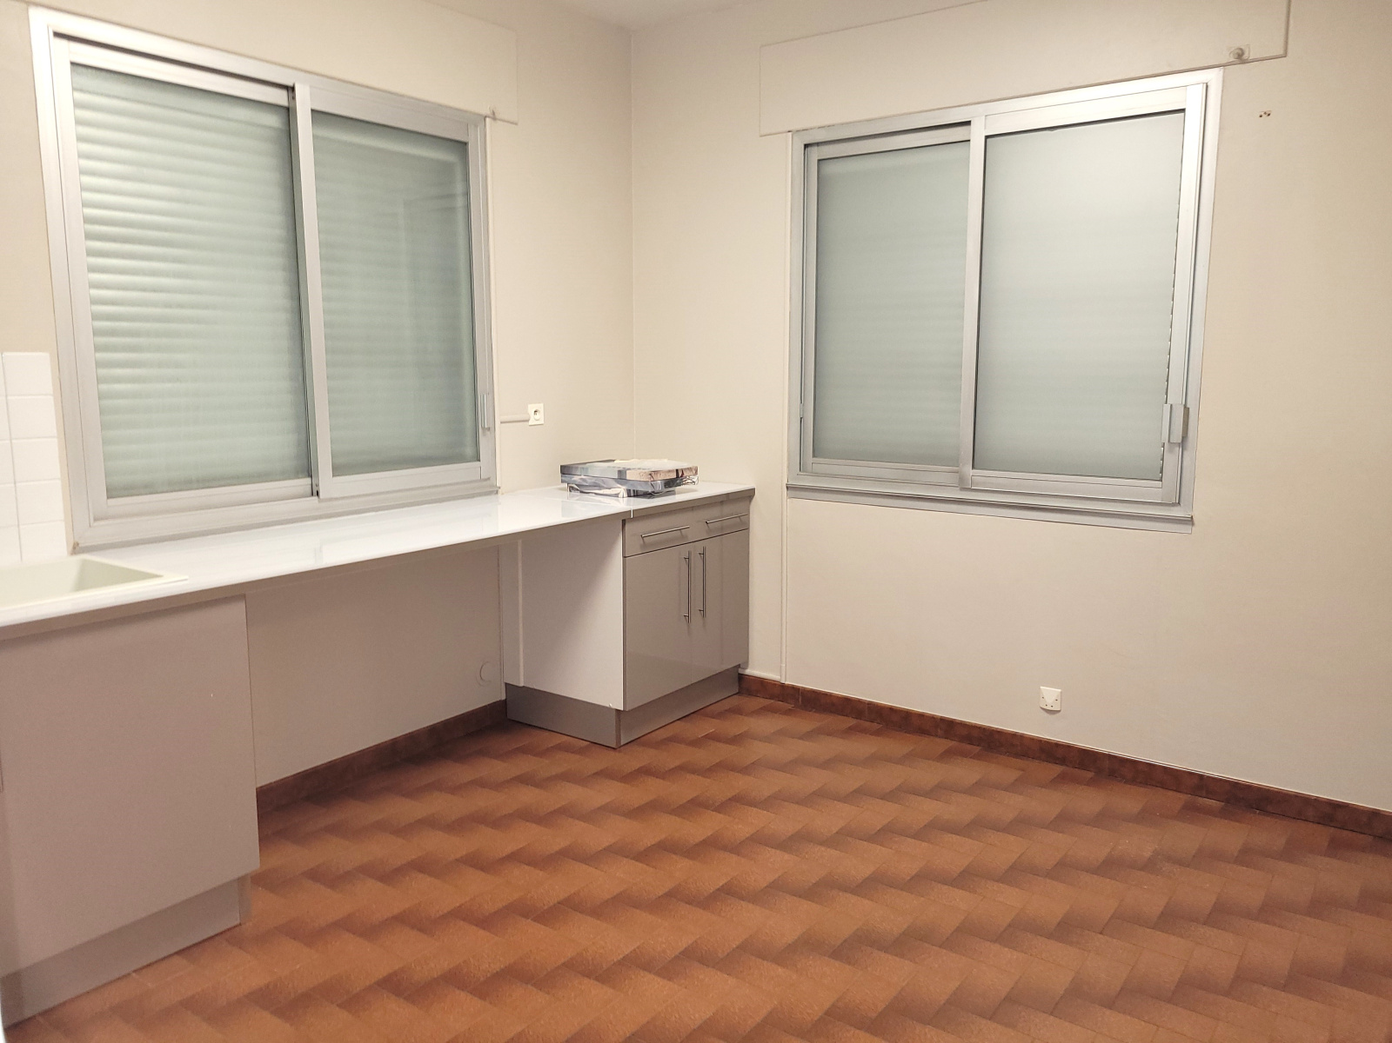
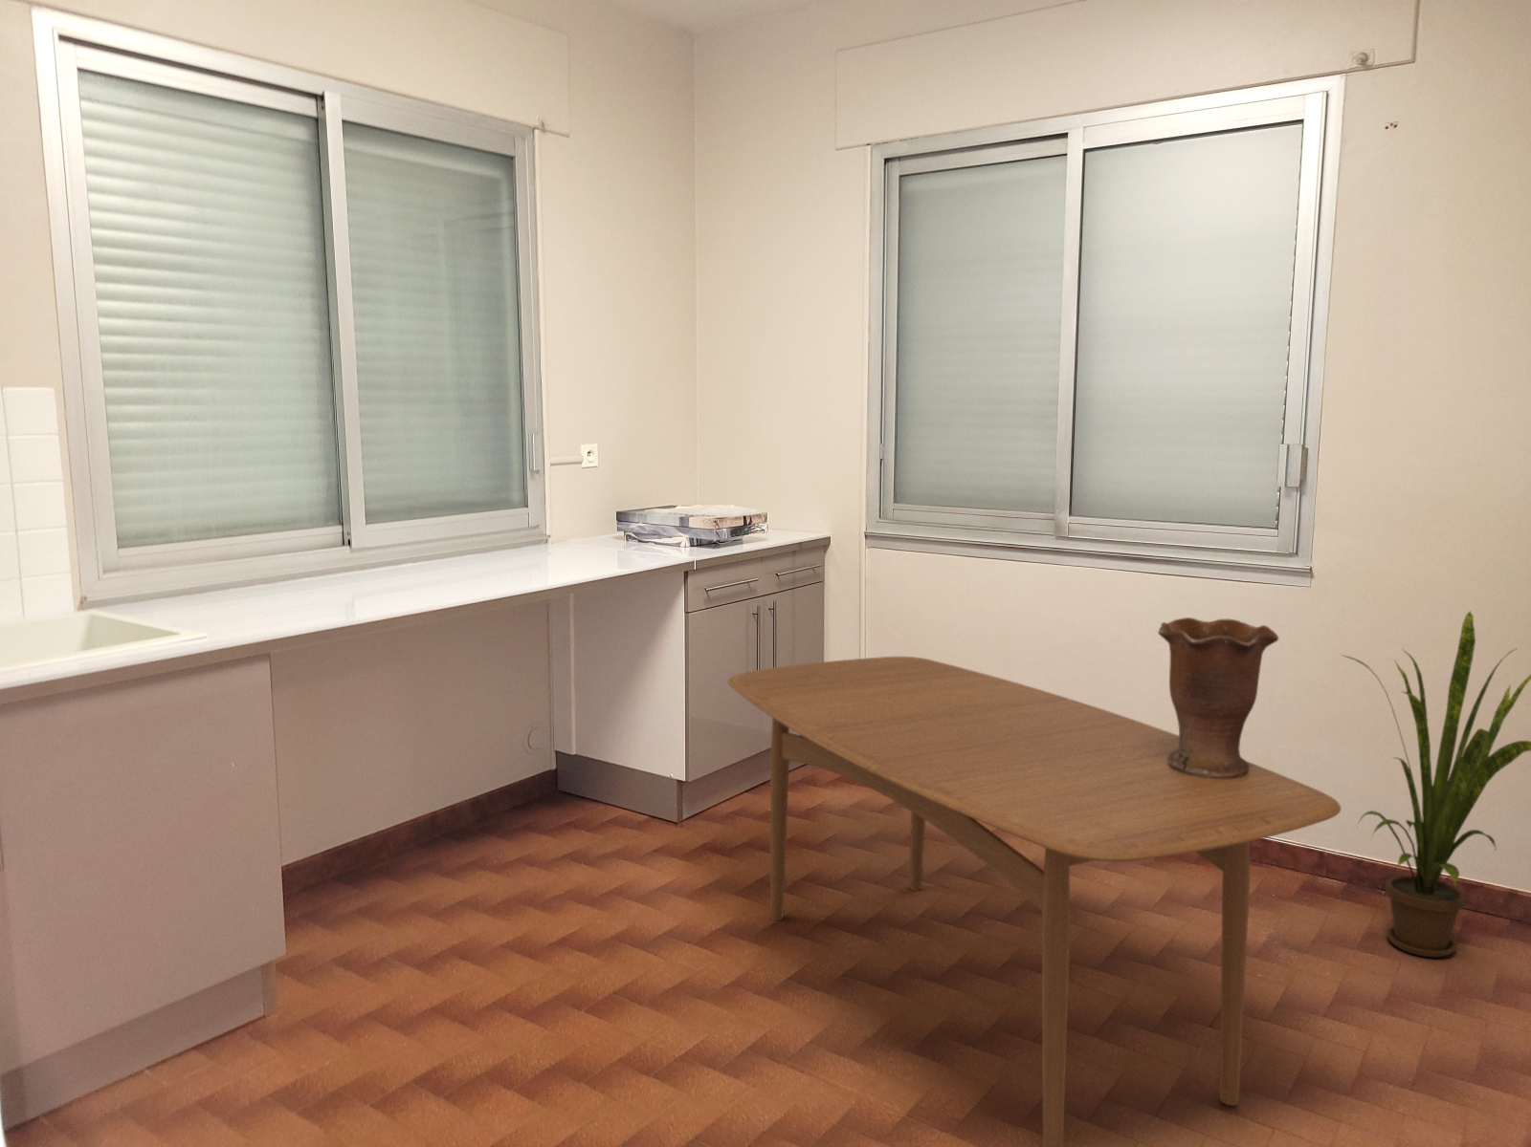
+ house plant [1341,611,1531,958]
+ dining table [726,655,1342,1147]
+ vase [1157,617,1279,780]
